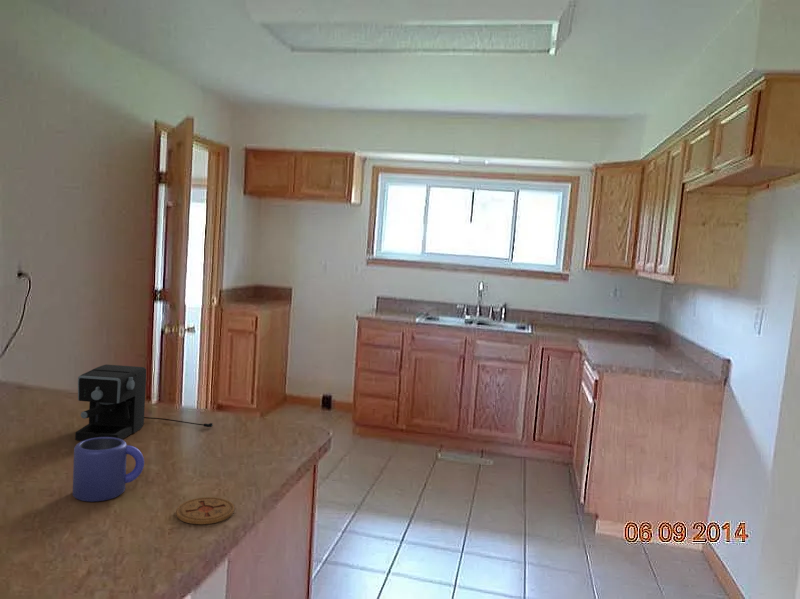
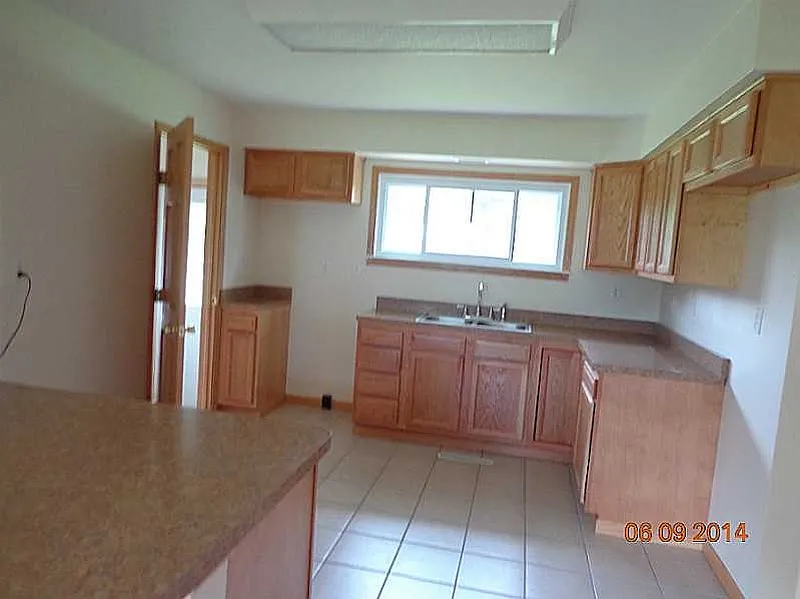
- coffee maker [74,364,214,441]
- mug [72,437,145,503]
- coaster [175,496,235,525]
